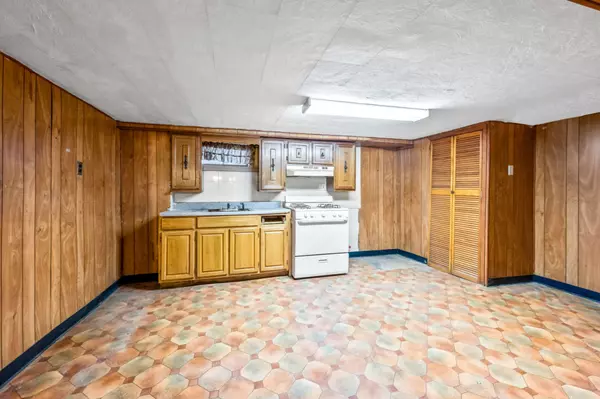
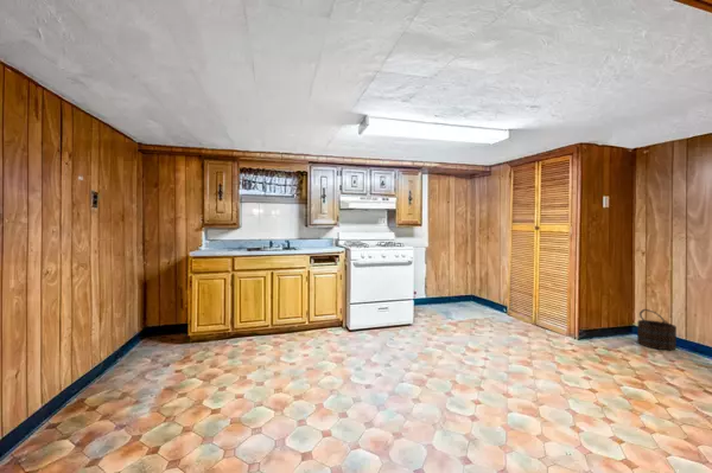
+ bucket [636,308,678,351]
